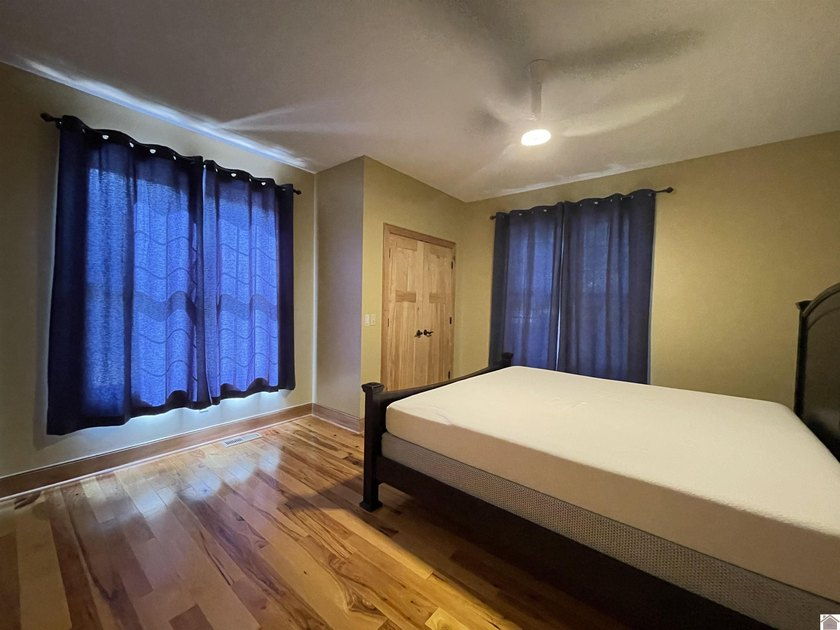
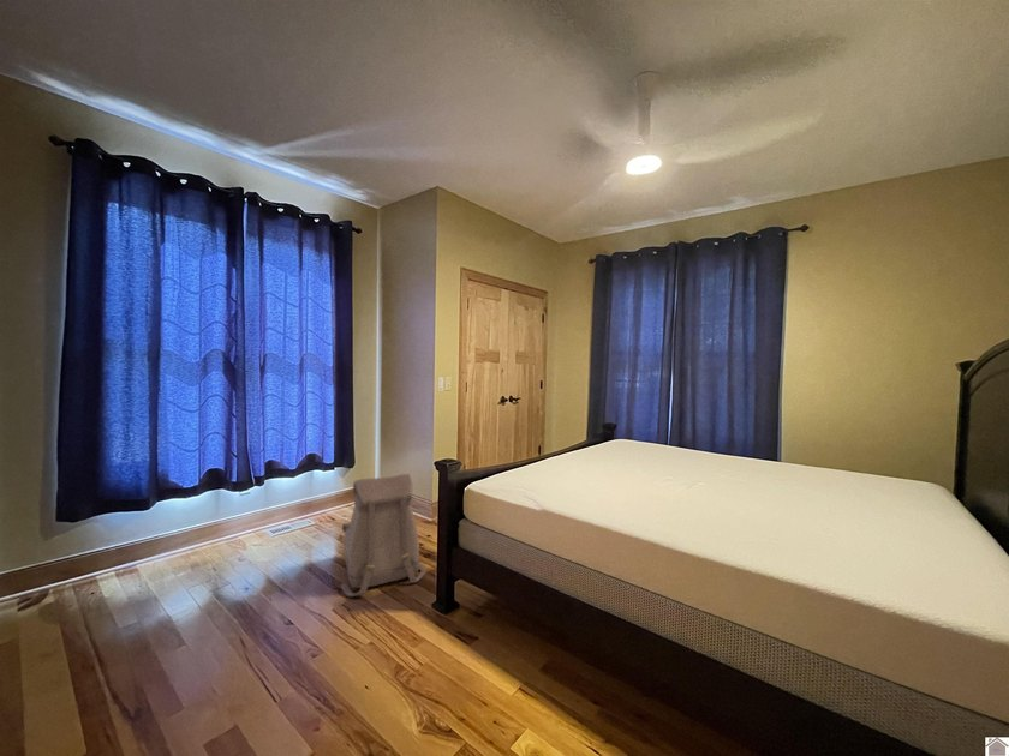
+ backpack [340,473,428,598]
